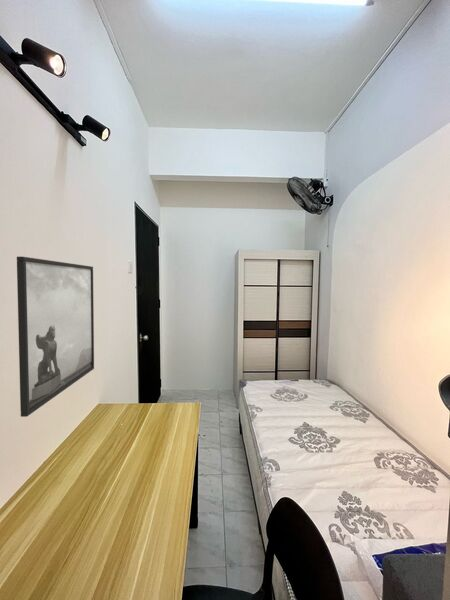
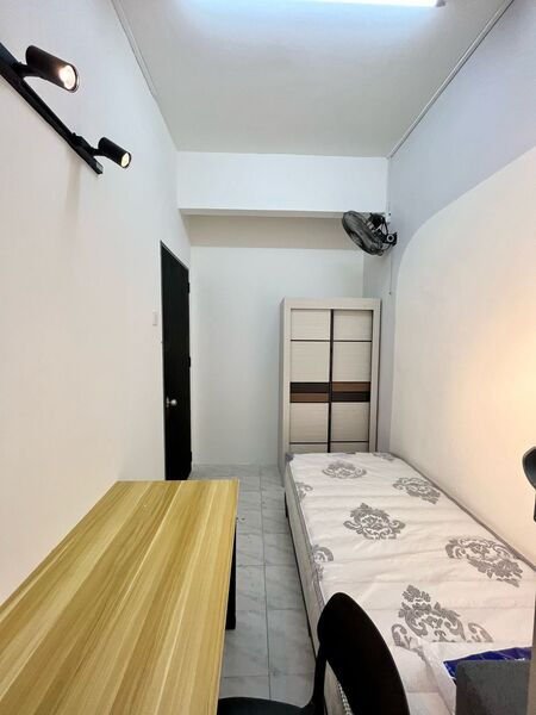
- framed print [16,255,95,418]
